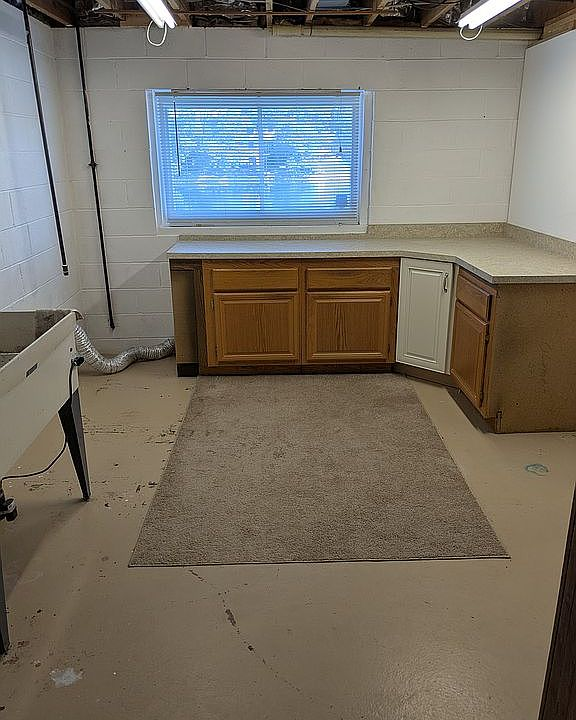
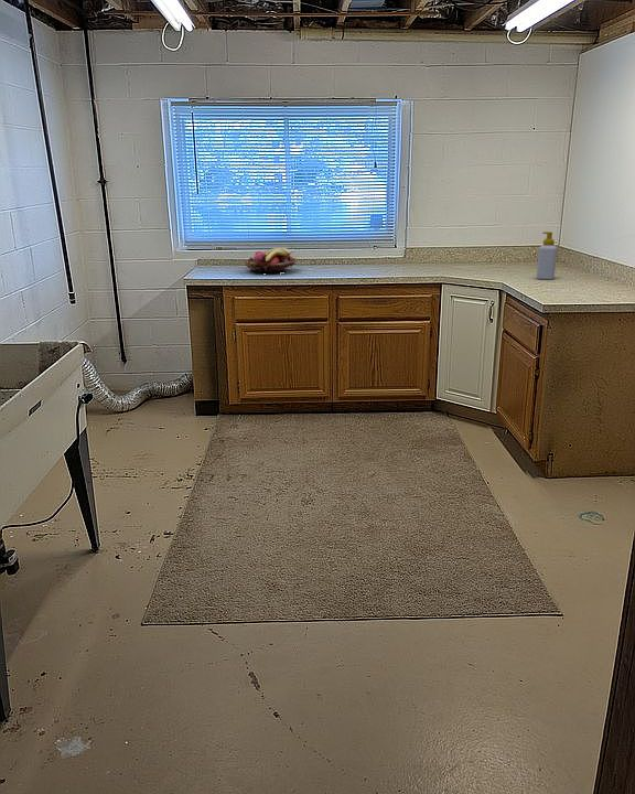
+ fruit basket [244,247,299,273]
+ soap bottle [535,230,558,280]
